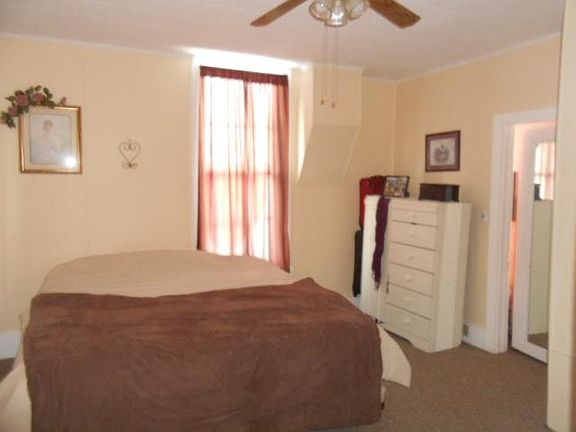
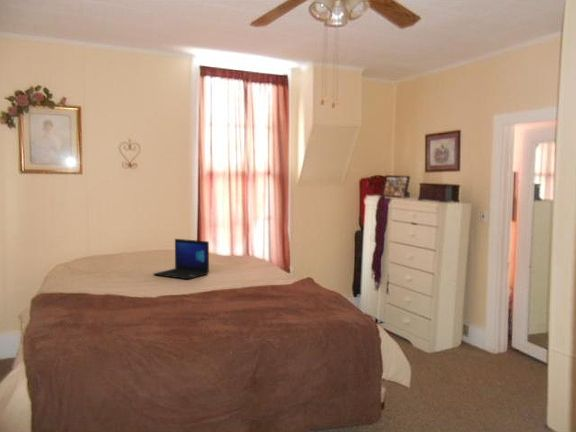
+ laptop [152,238,210,280]
